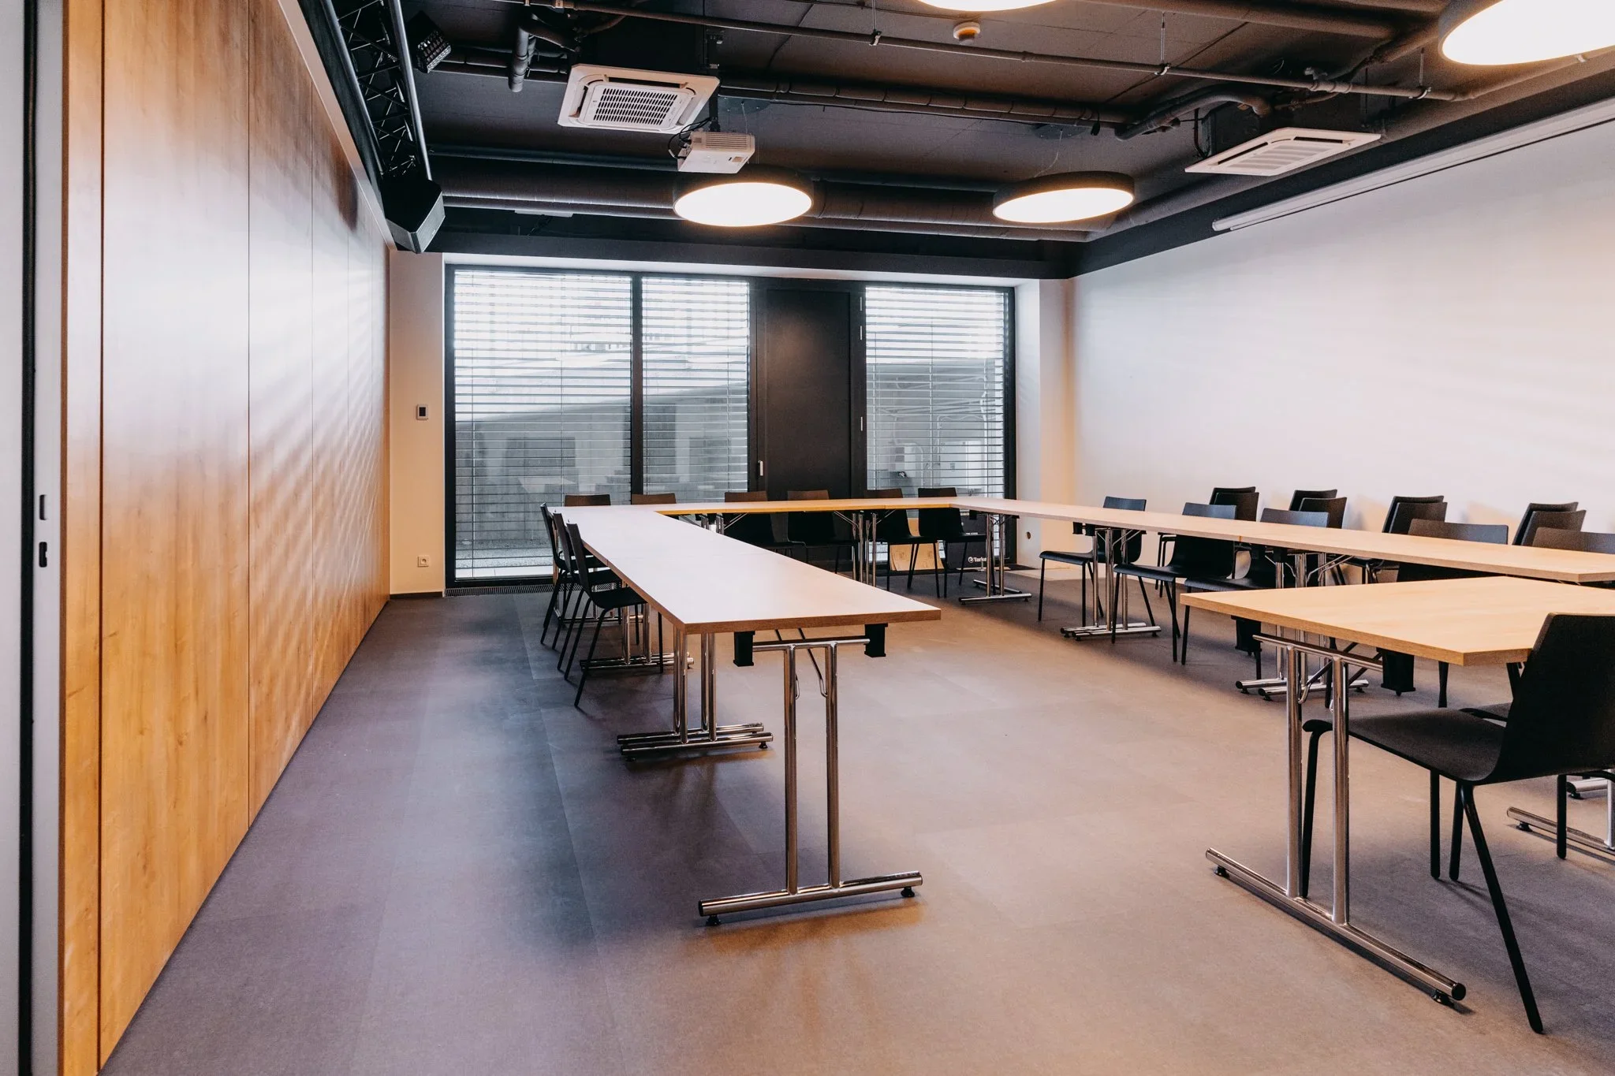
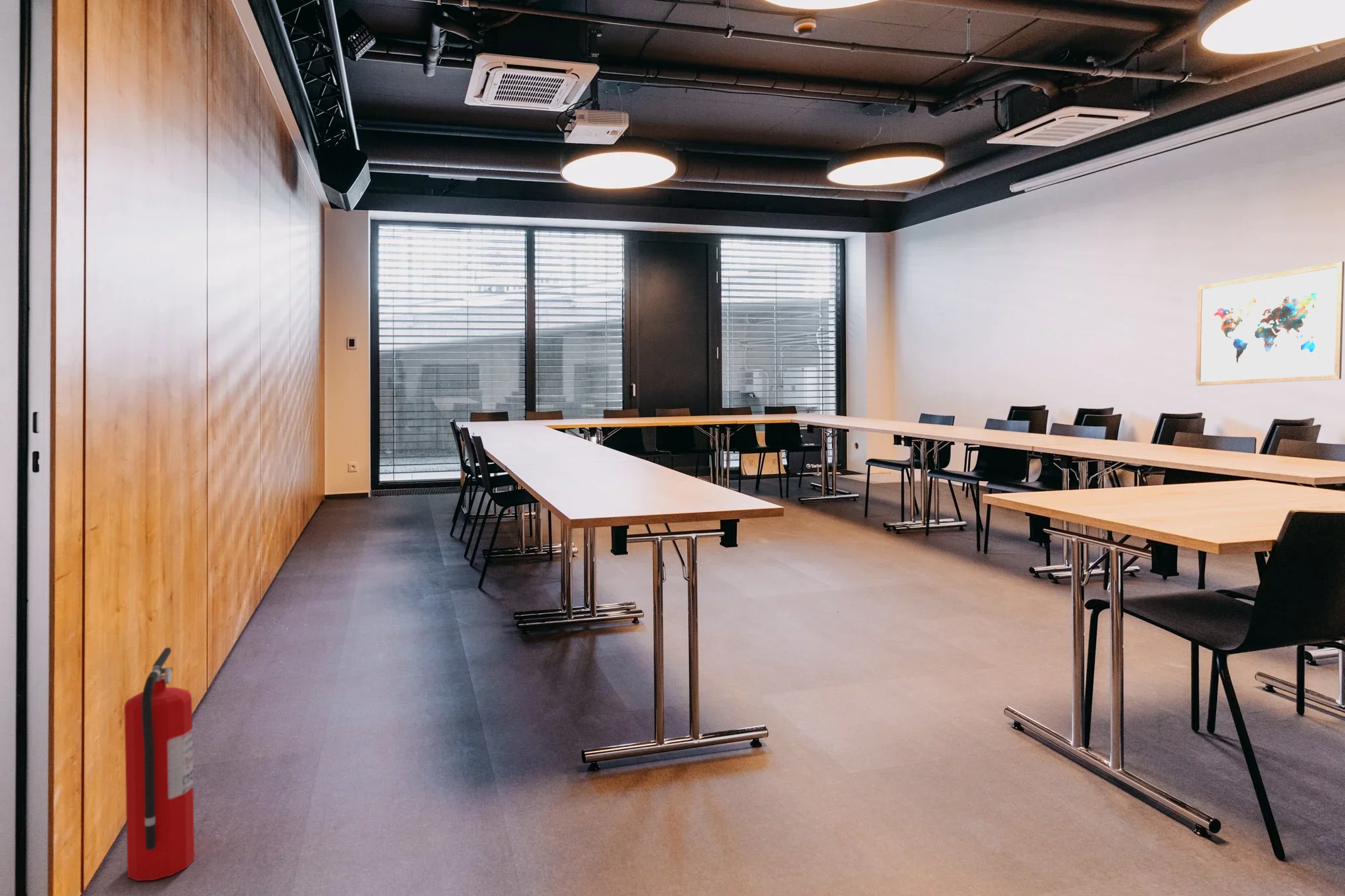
+ fire extinguisher [123,647,195,882]
+ wall art [1195,261,1345,387]
